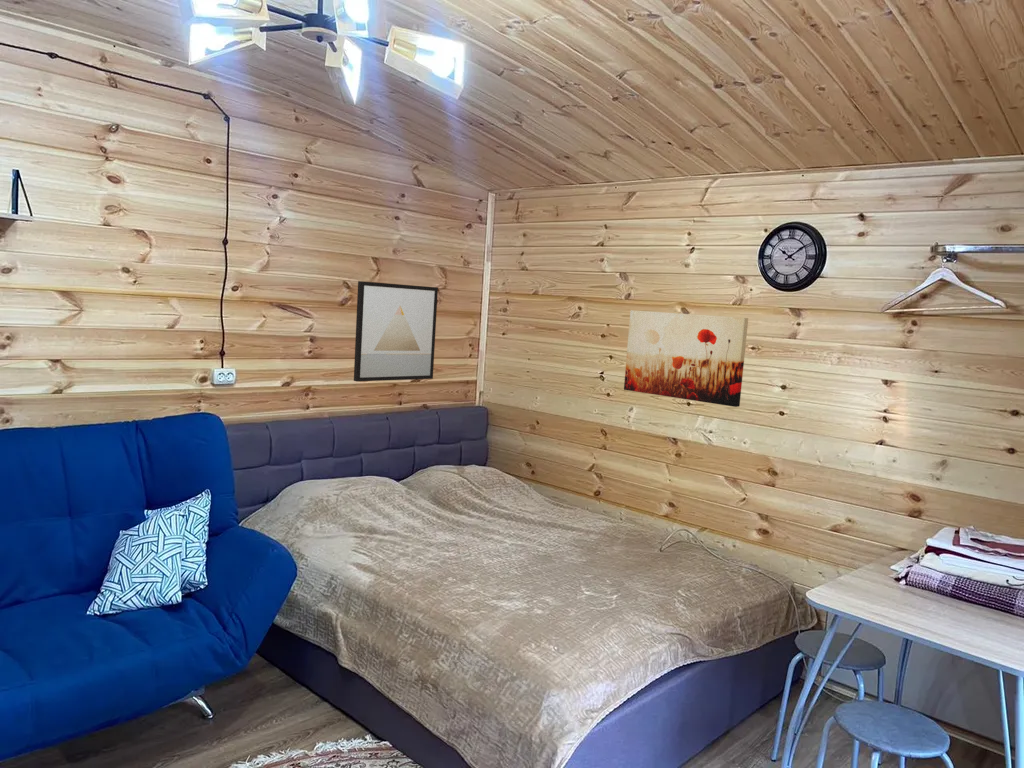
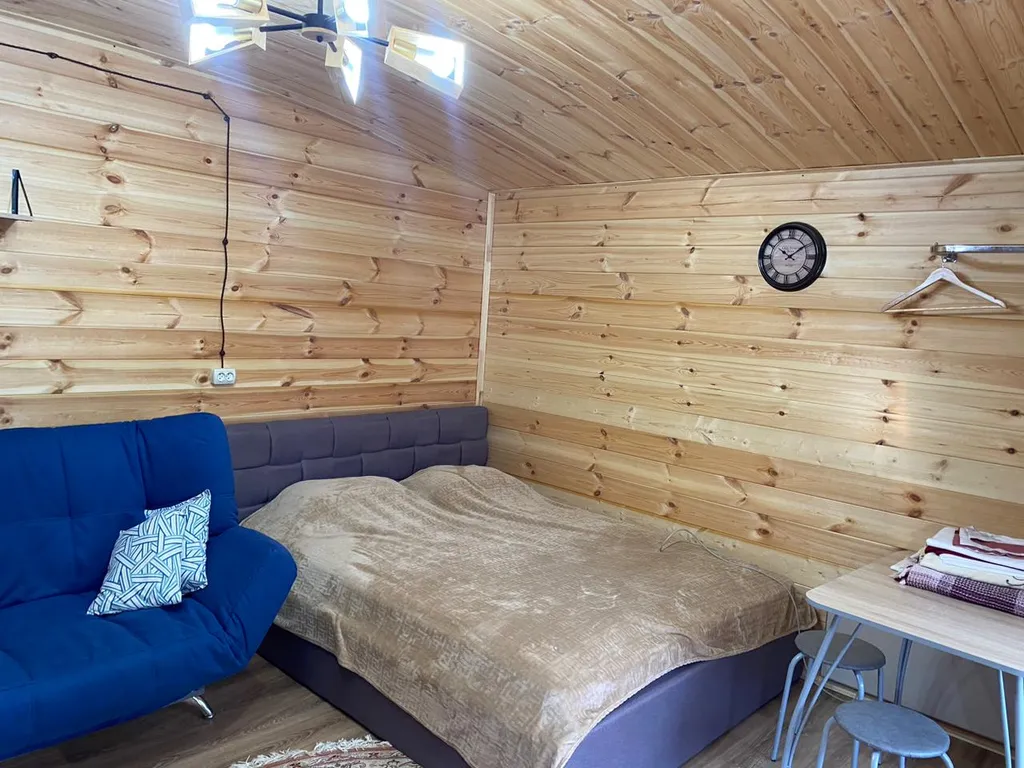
- wall art [353,280,439,382]
- wall art [623,309,749,408]
